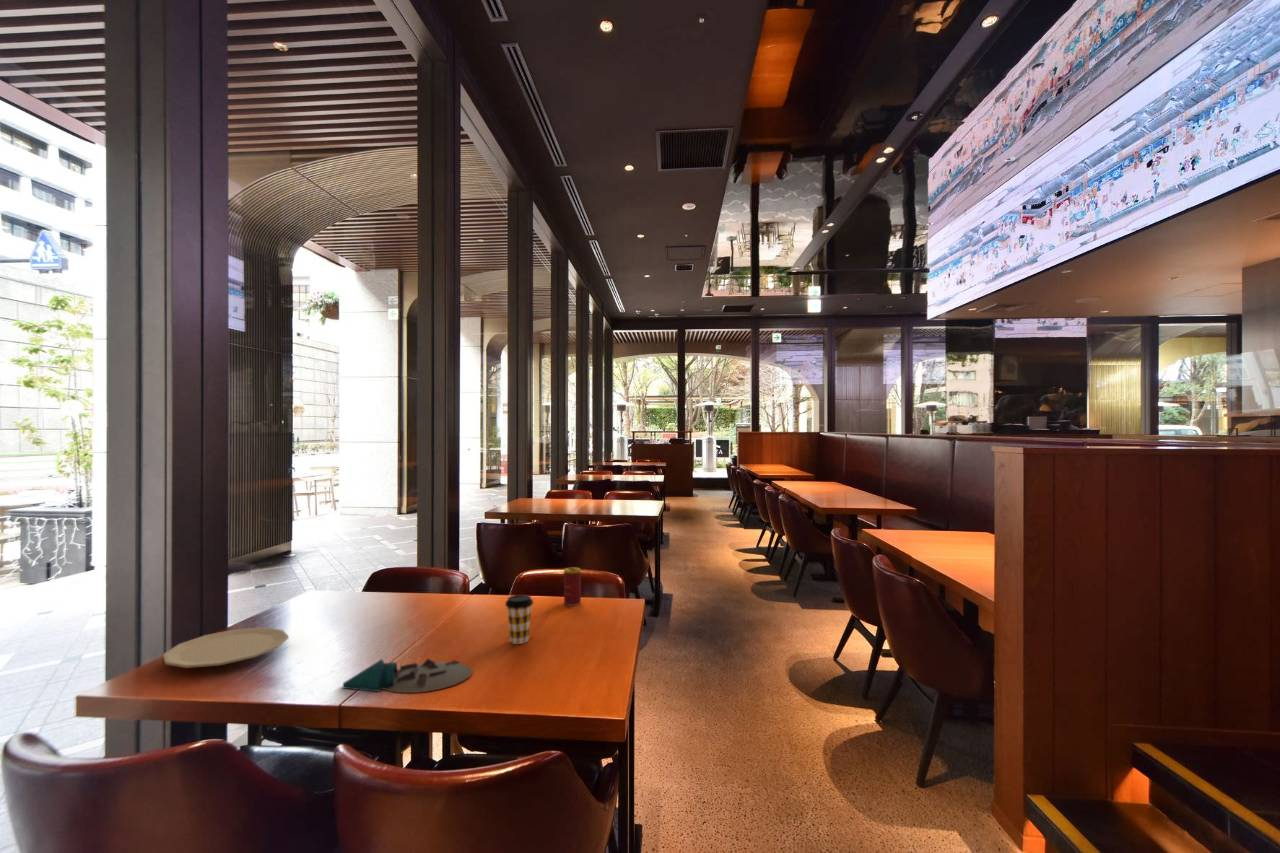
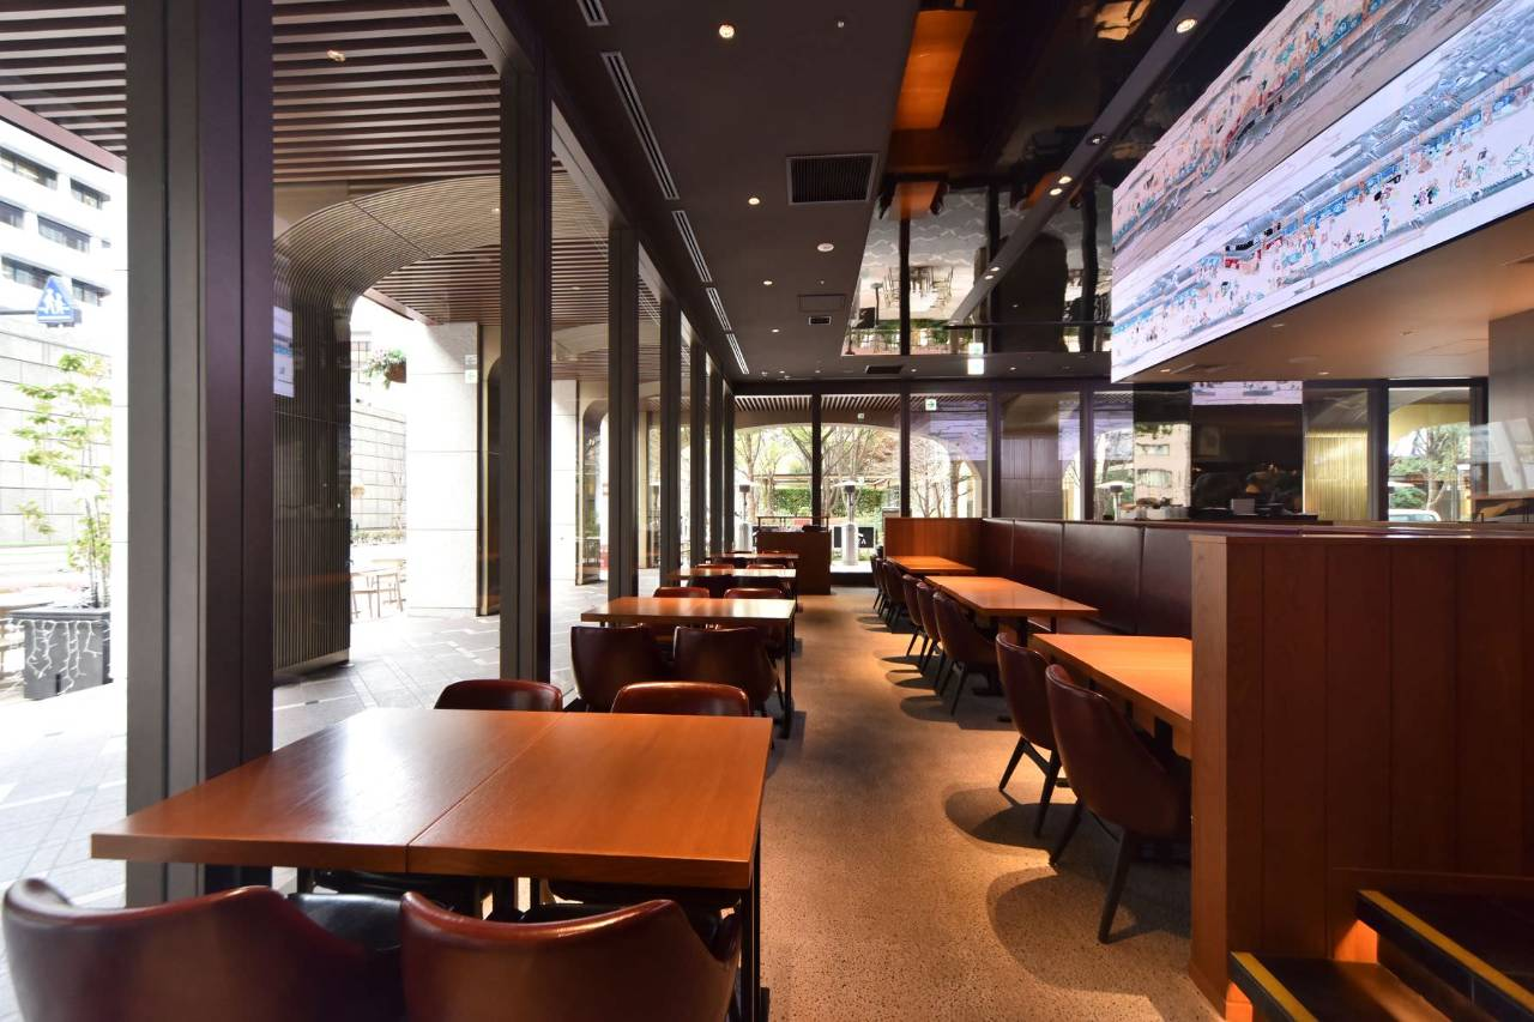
- beverage can [563,566,582,607]
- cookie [342,658,473,694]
- coffee cup [504,594,534,645]
- plate [162,626,290,669]
